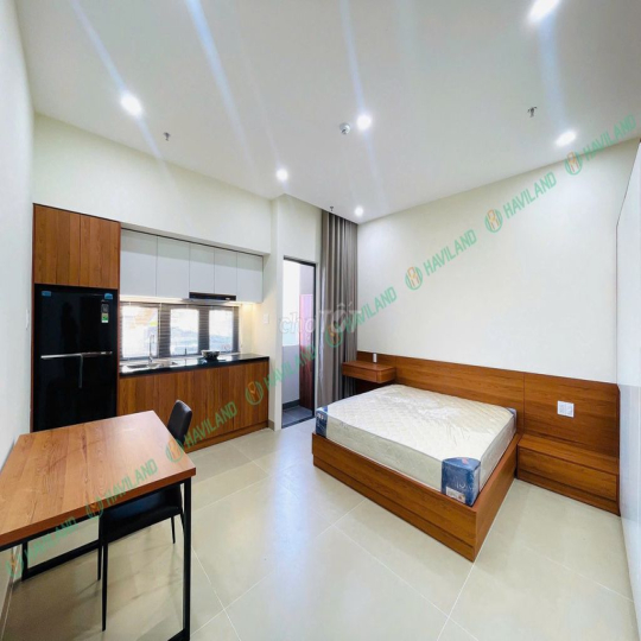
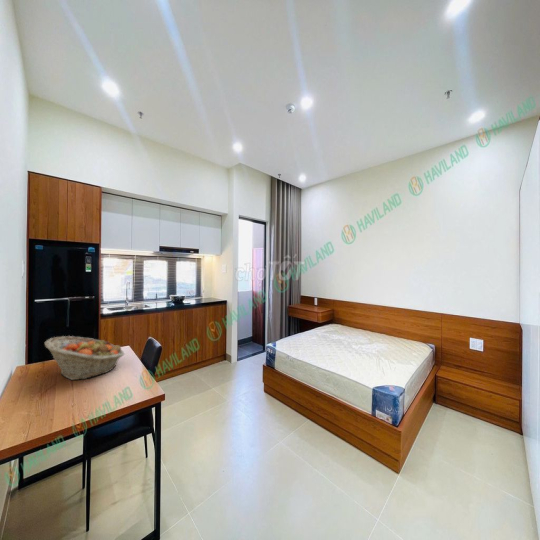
+ fruit basket [44,335,125,381]
